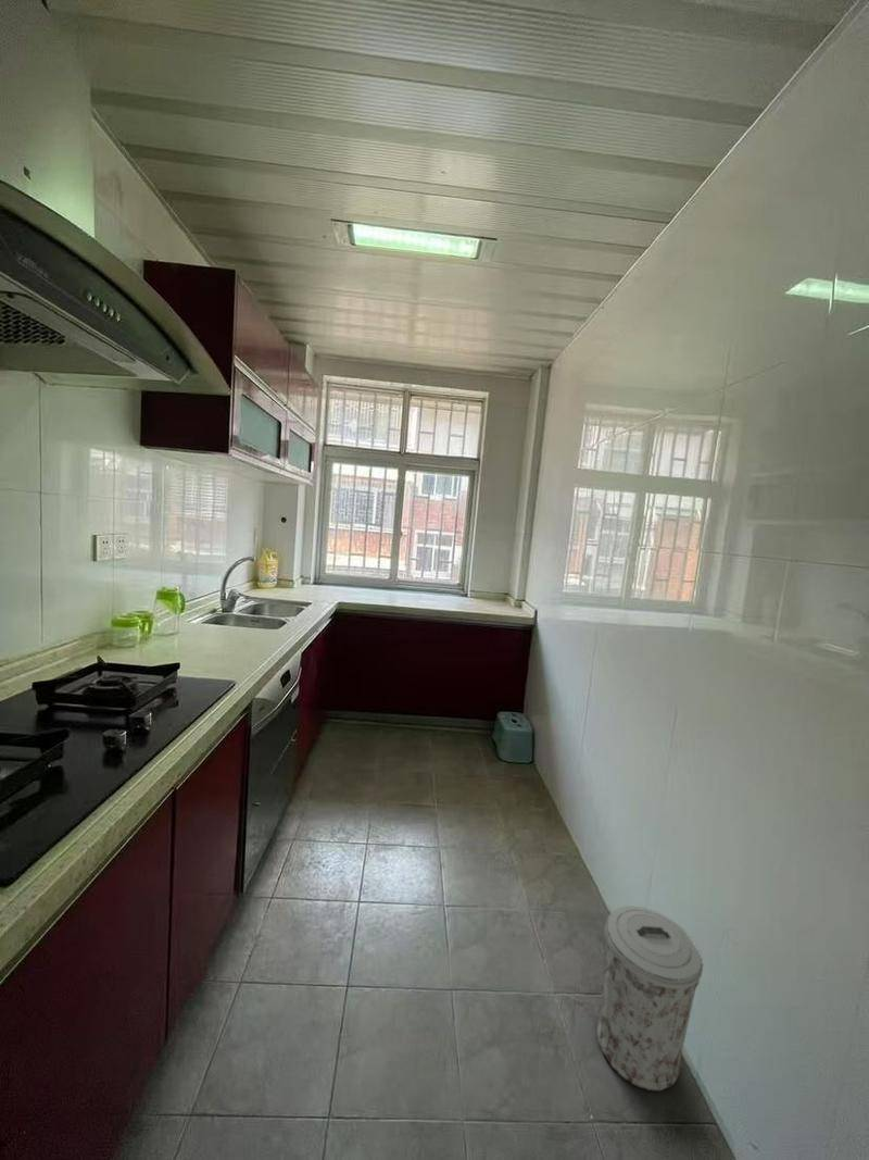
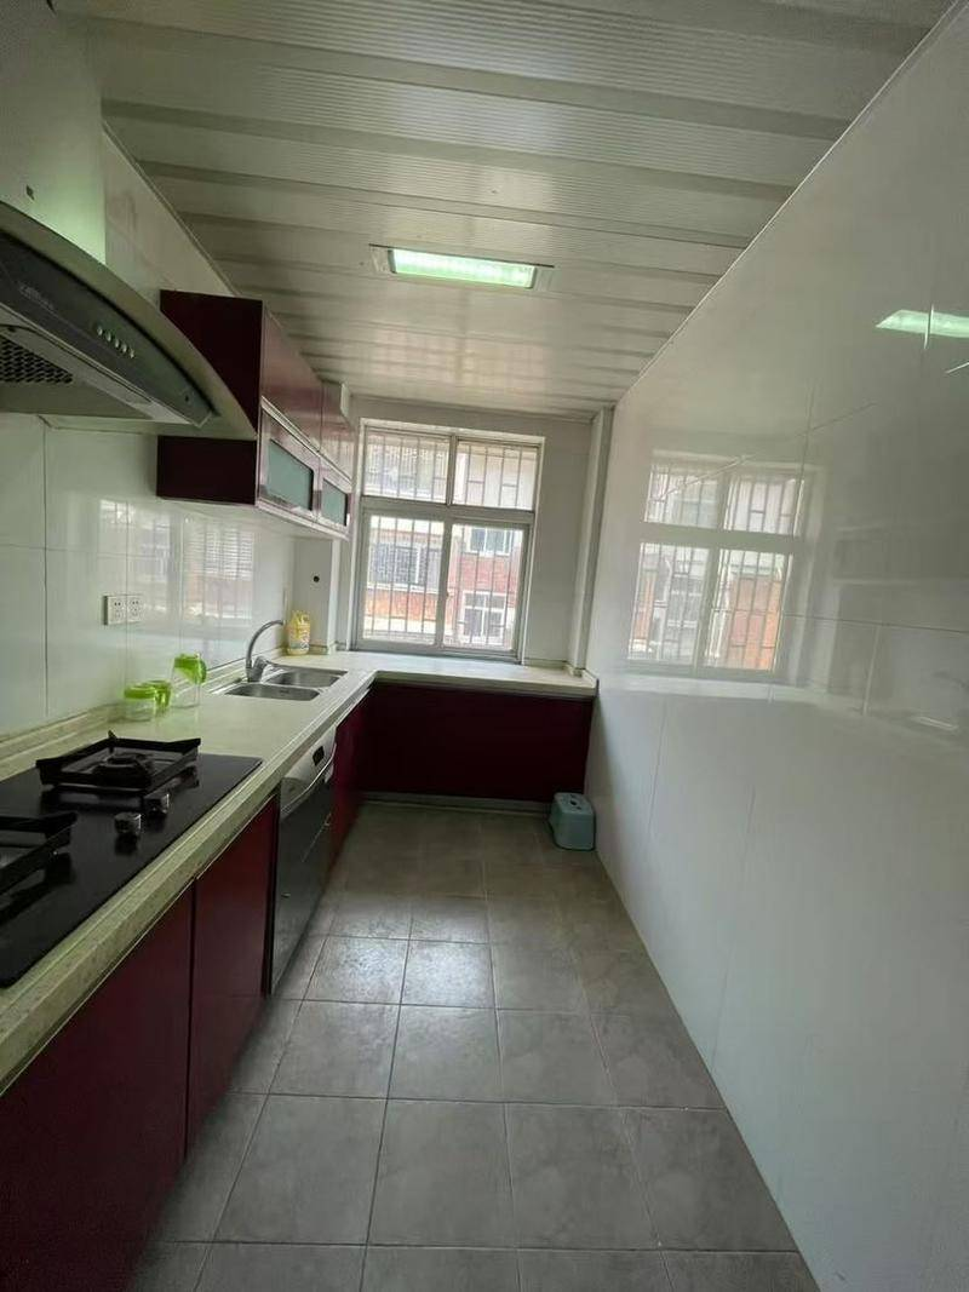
- trash can [596,906,704,1093]
